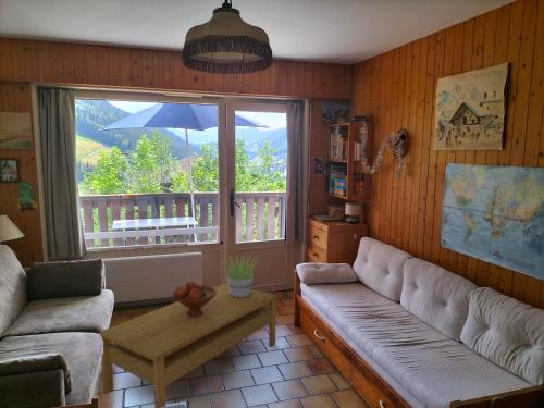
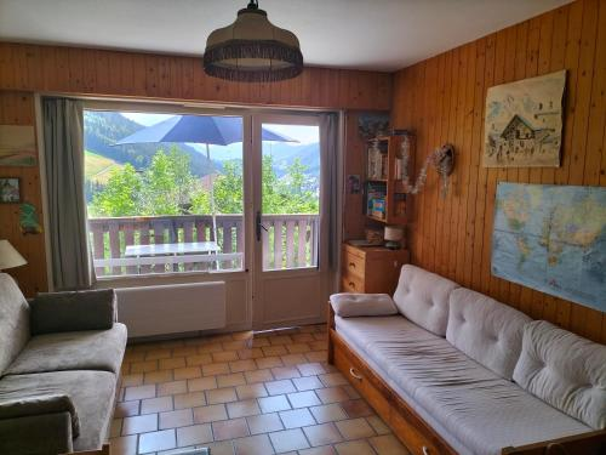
- potted plant [220,254,259,297]
- coffee table [99,282,277,408]
- fruit bowl [172,280,217,317]
